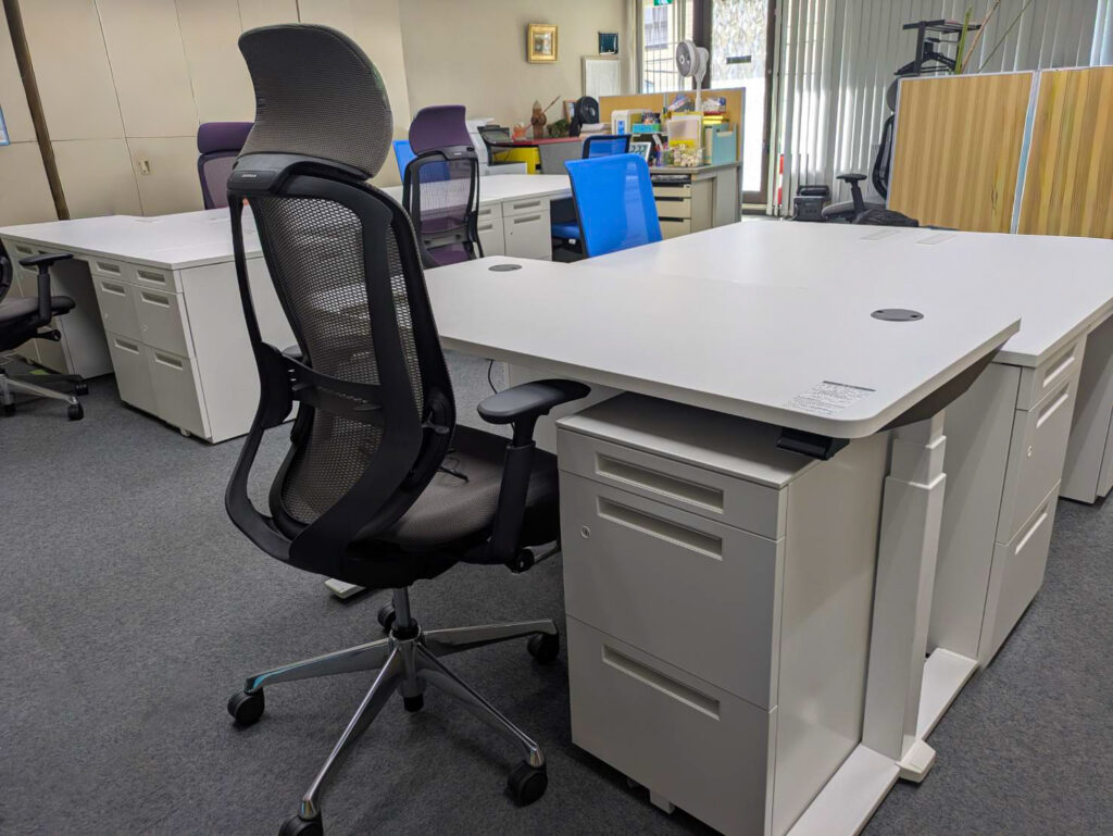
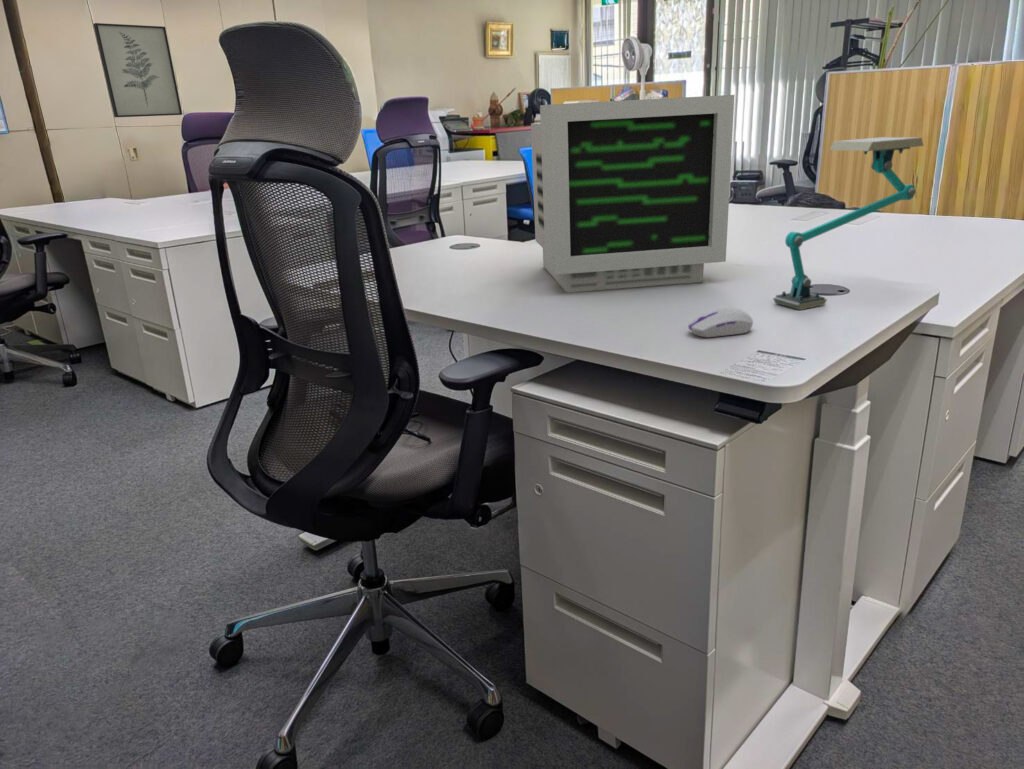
+ desk lamp [772,136,925,311]
+ computer monitor [530,94,735,293]
+ wall art [92,22,183,118]
+ computer mouse [687,307,754,338]
